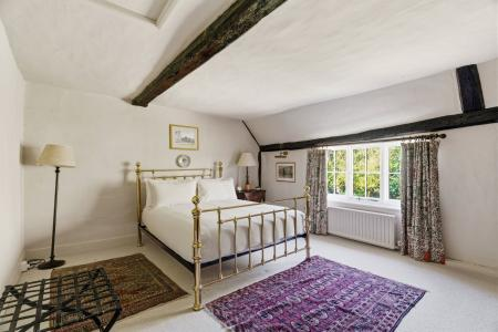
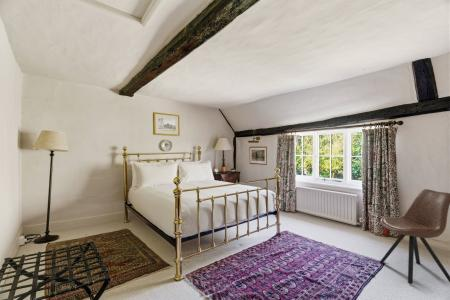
+ chair [379,188,450,285]
